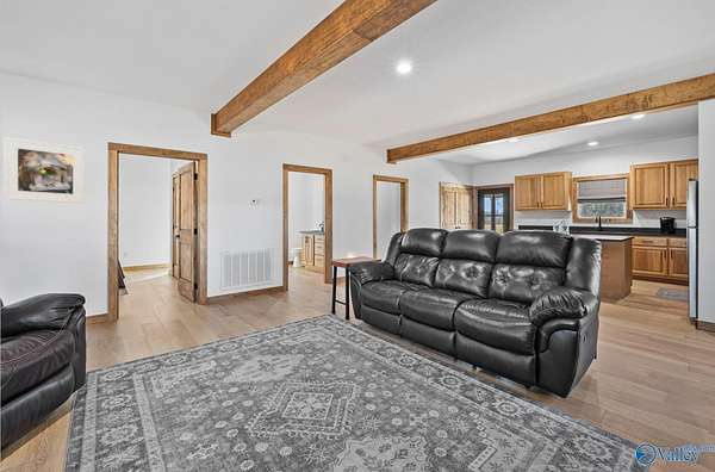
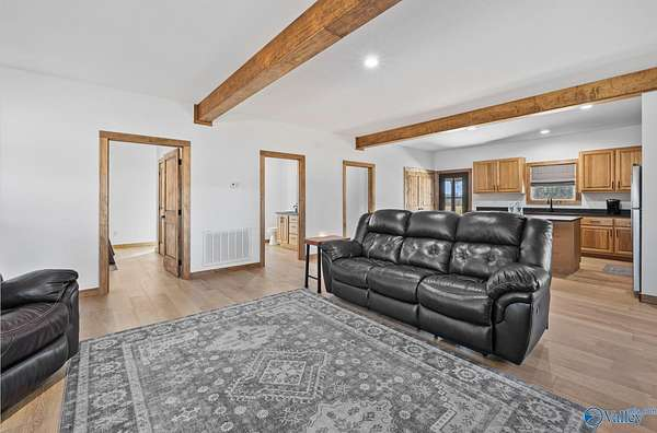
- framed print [4,136,86,204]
